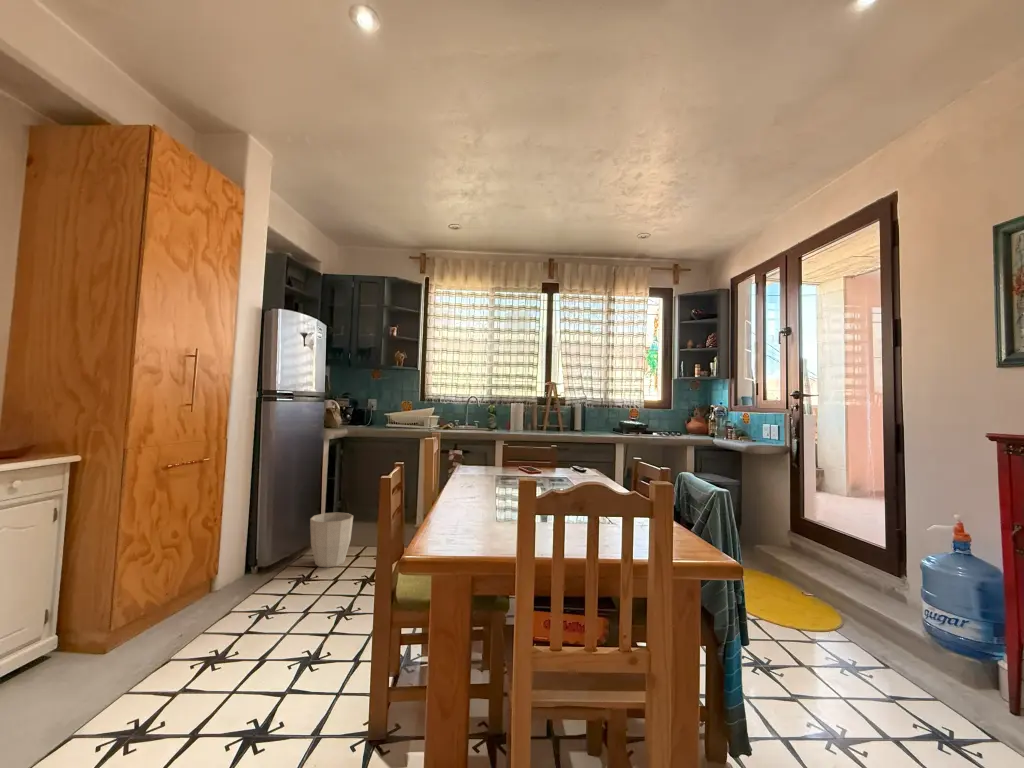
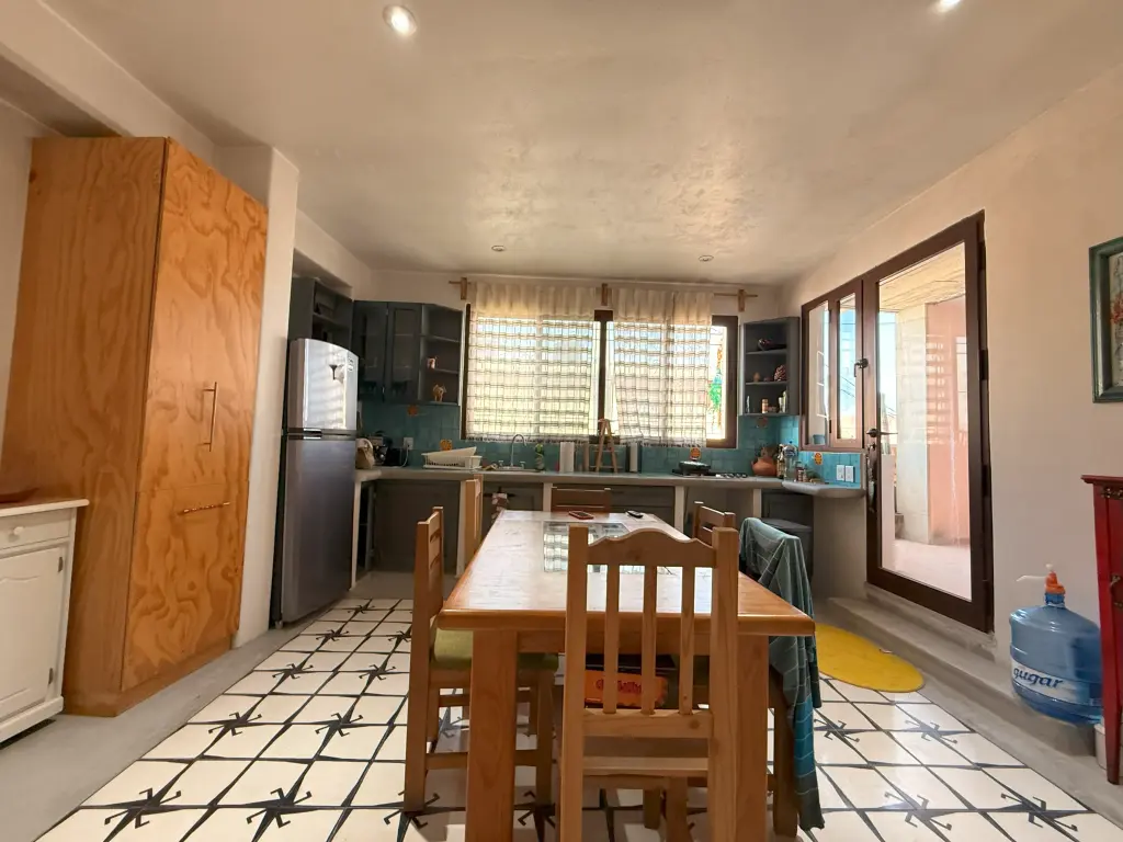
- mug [309,512,354,568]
